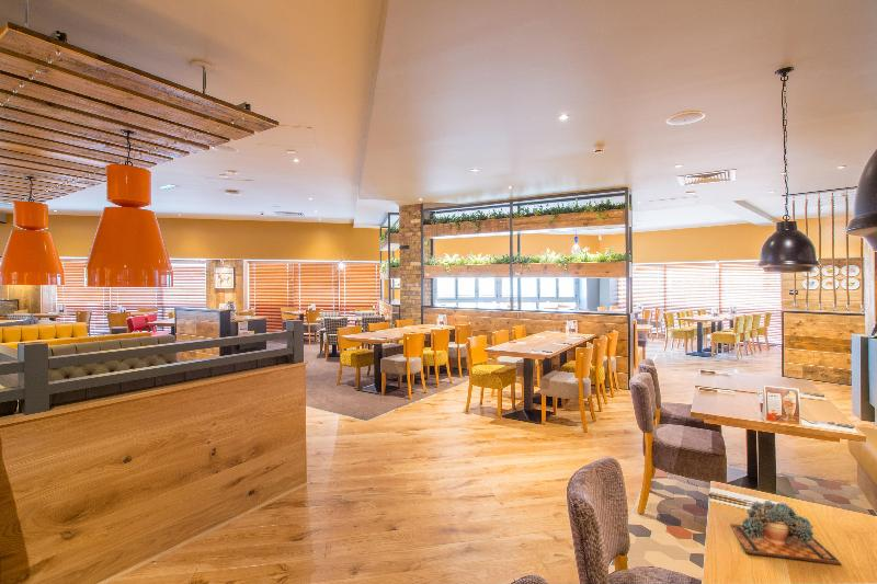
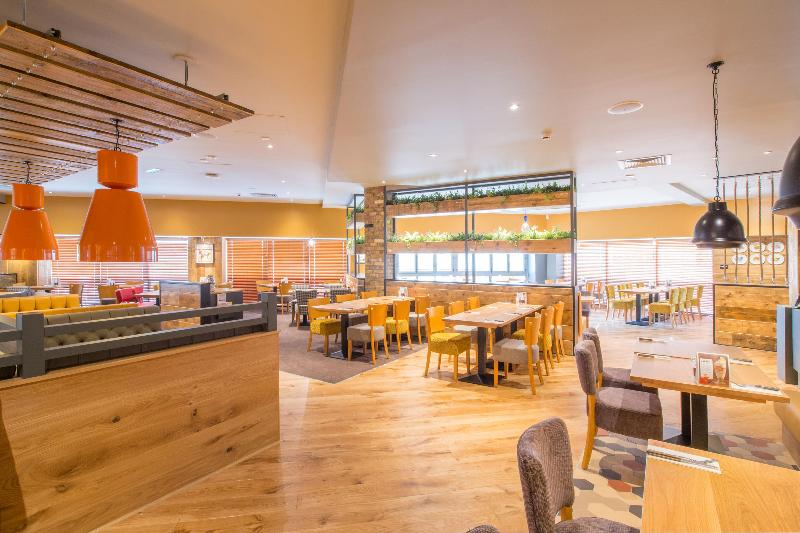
- succulent plant [729,499,842,565]
